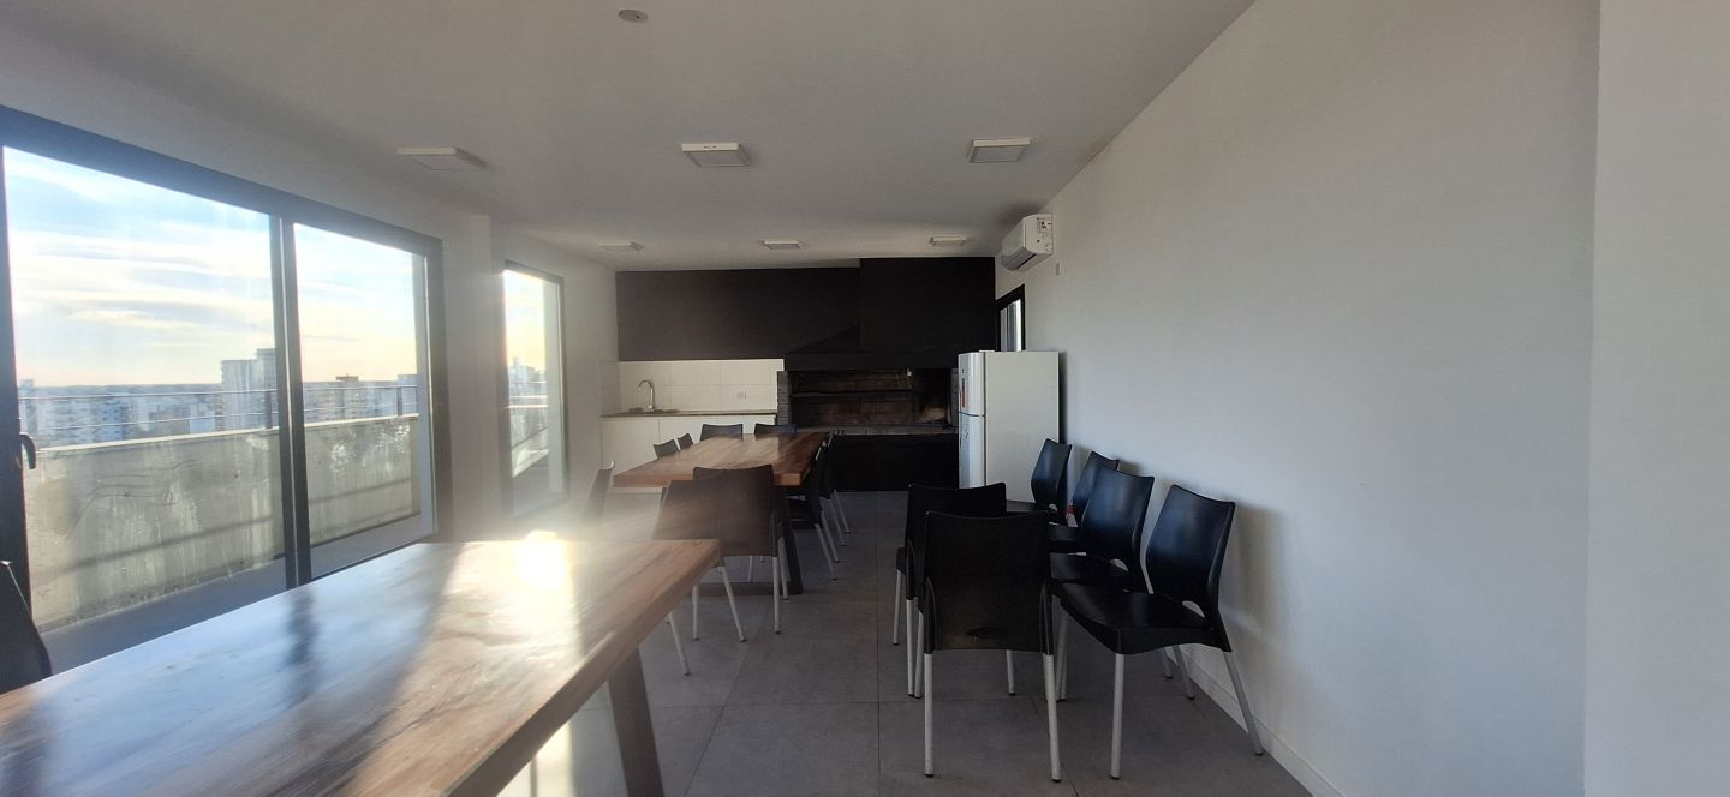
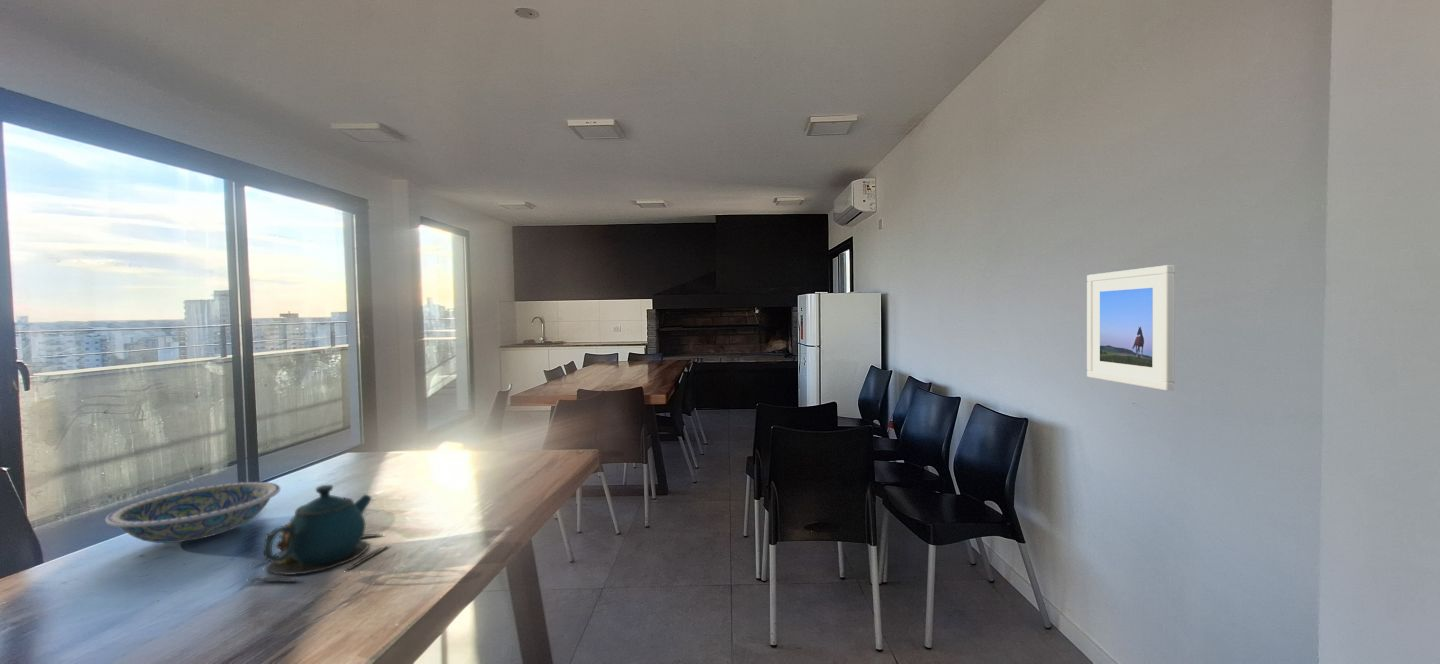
+ teapot [249,484,392,583]
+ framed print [1086,264,1176,391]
+ ceramic bowl [104,481,282,544]
